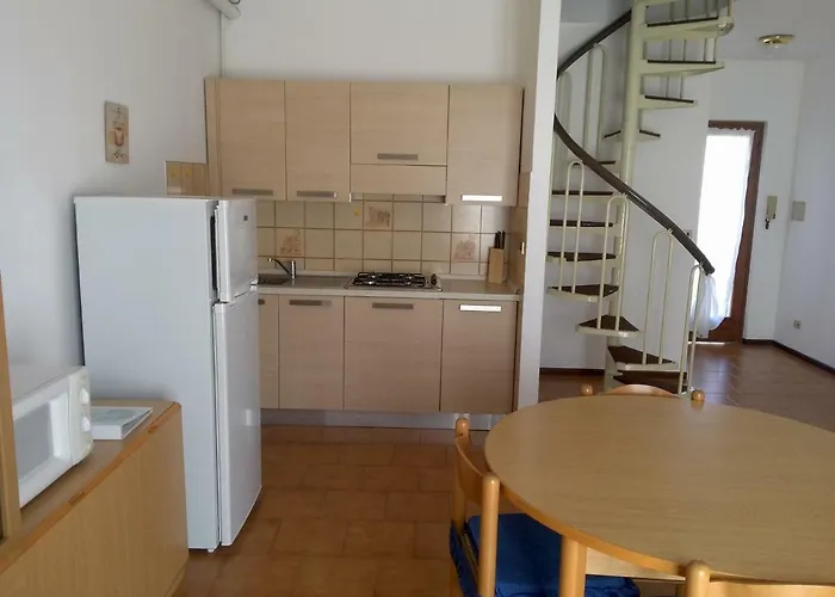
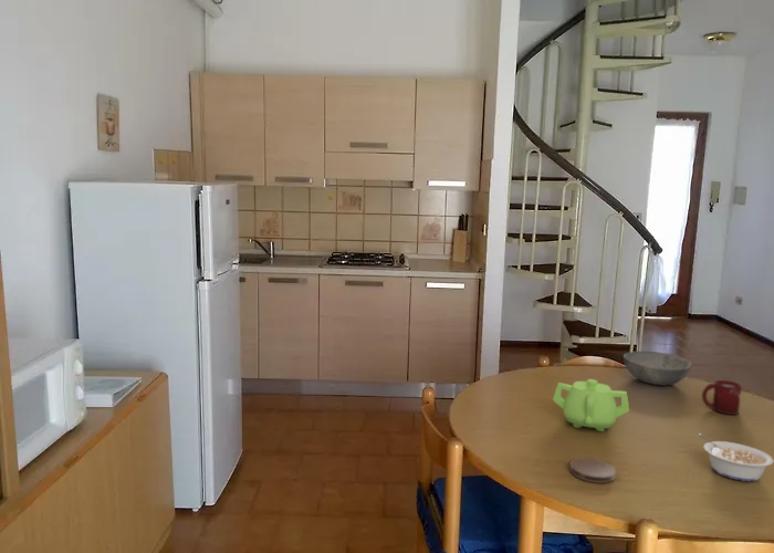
+ legume [698,432,774,482]
+ cup [701,379,743,416]
+ teapot [552,378,630,432]
+ bowl [623,351,692,386]
+ coaster [568,456,617,484]
